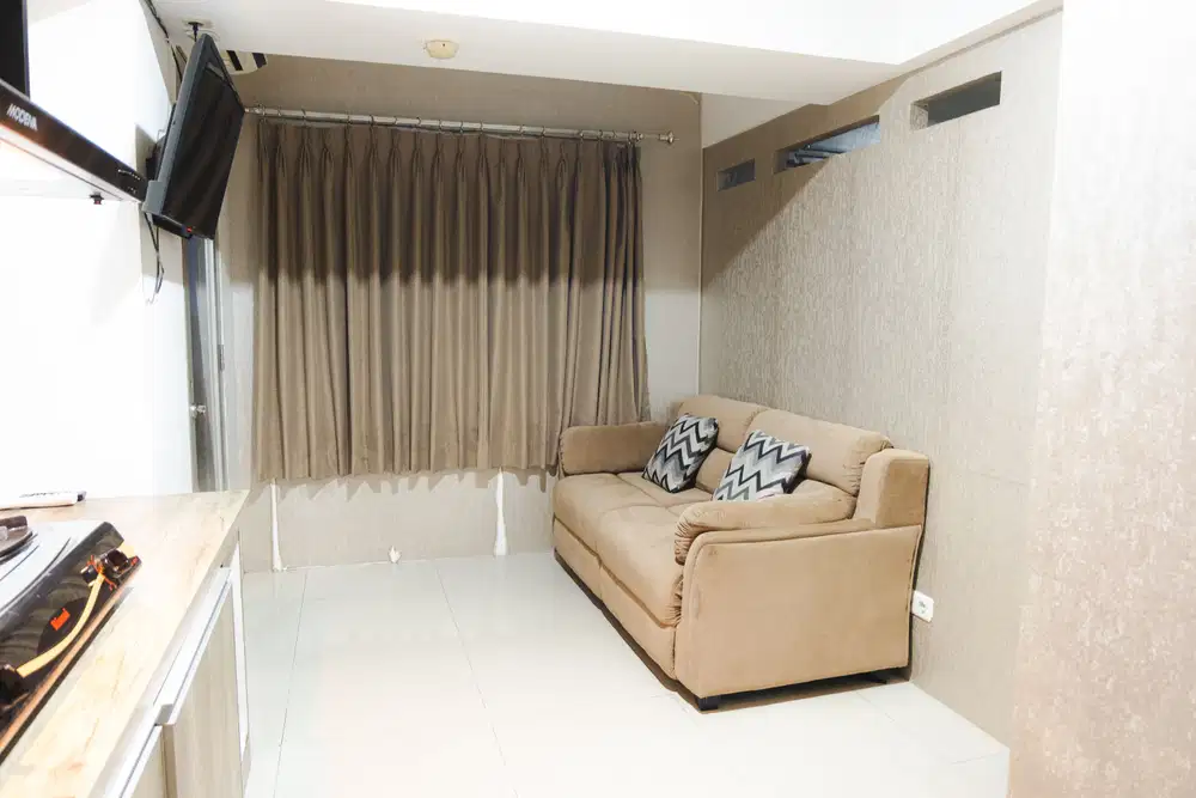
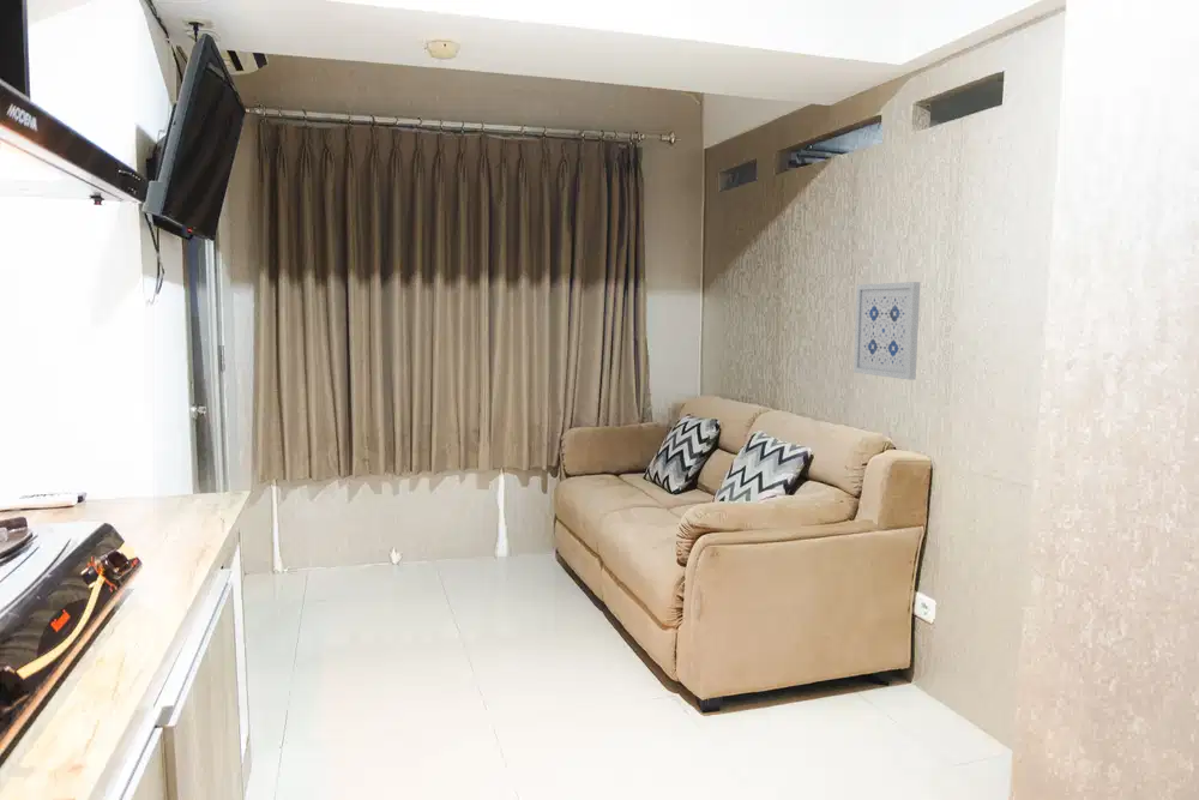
+ wall art [852,281,921,381]
